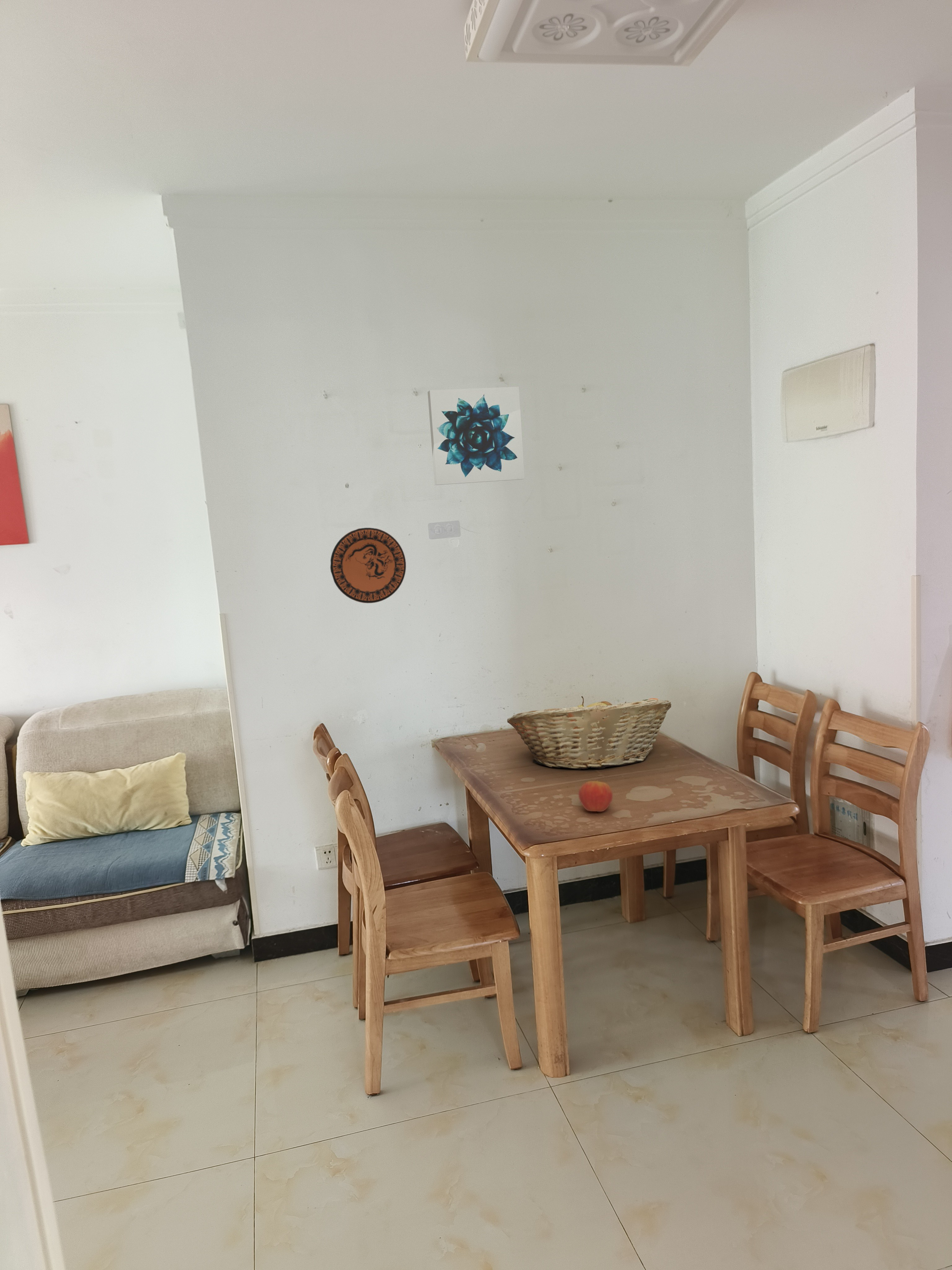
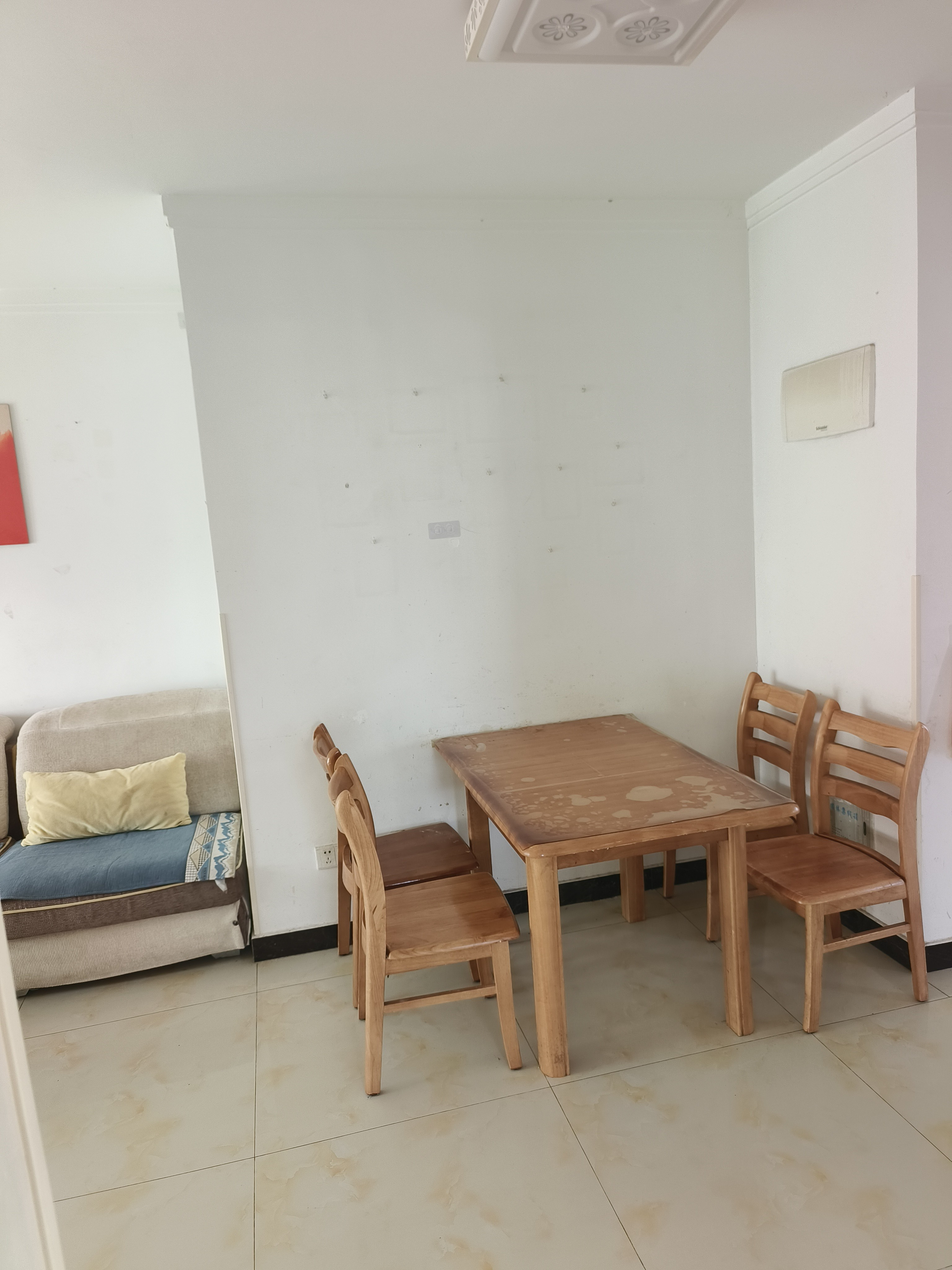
- decorative plate [330,527,406,604]
- wall art [427,386,525,486]
- fruit basket [507,696,672,770]
- apple [578,780,613,812]
